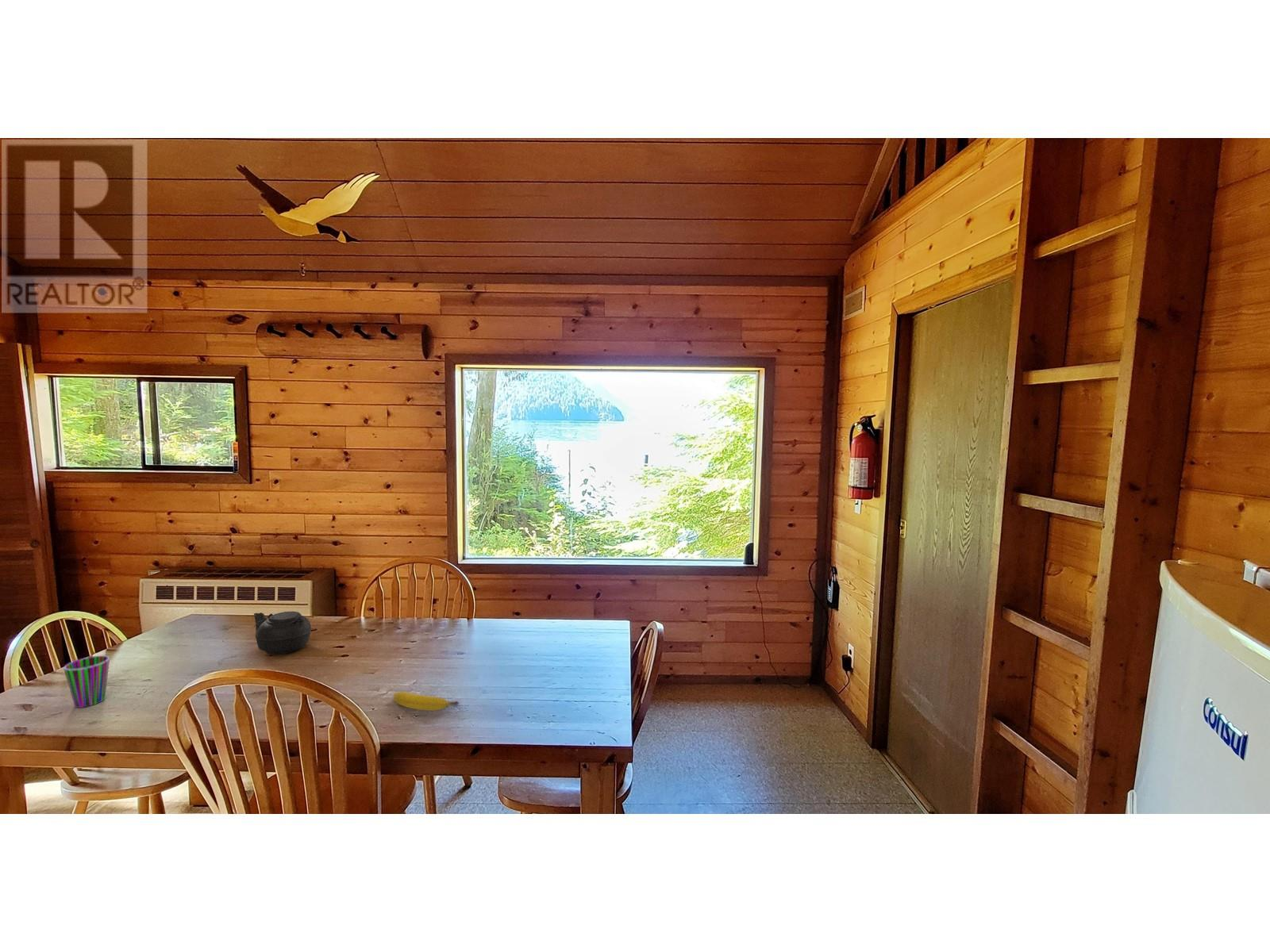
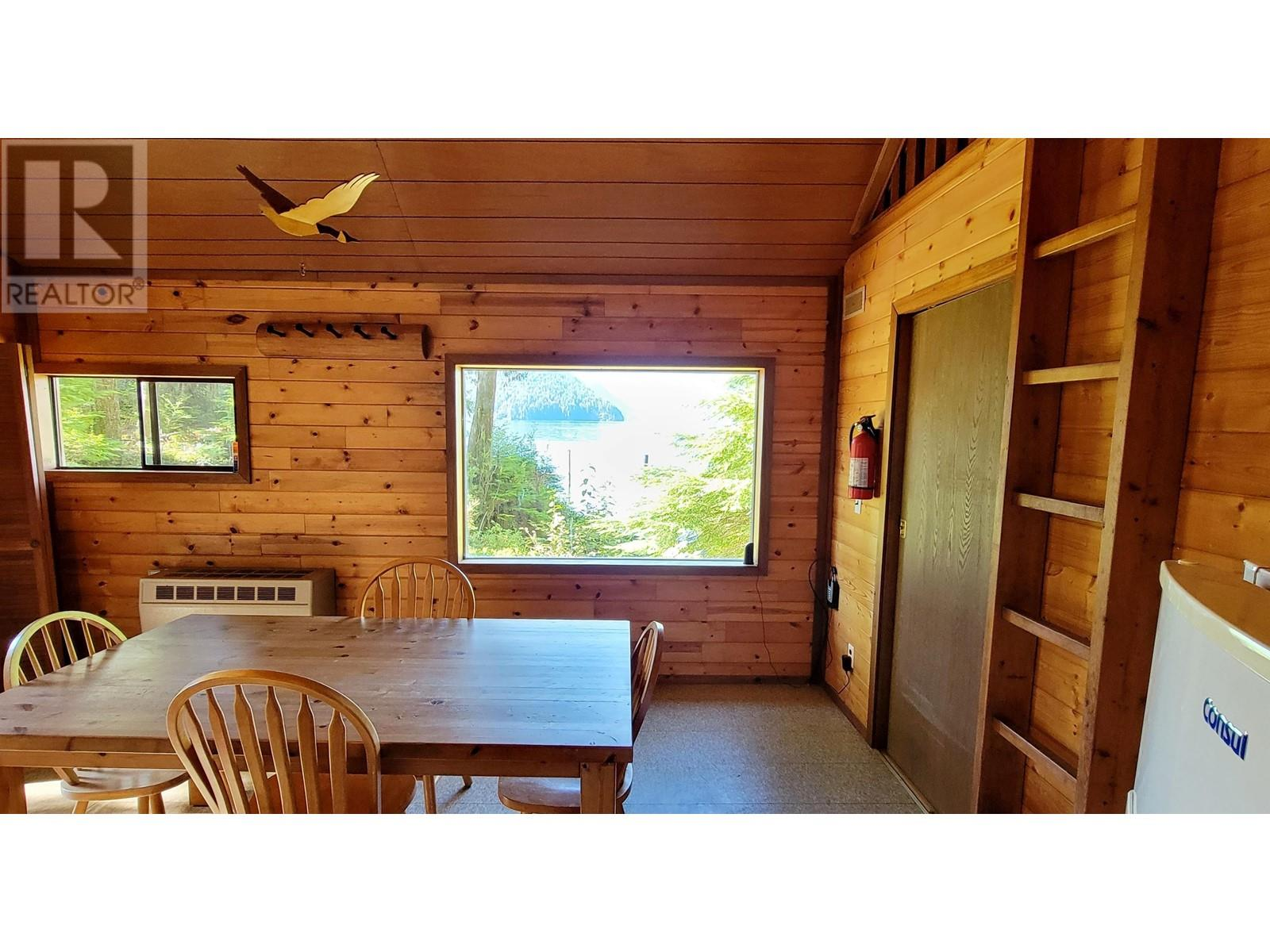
- cup [63,655,110,708]
- fruit [393,691,460,712]
- teapot [252,611,313,655]
